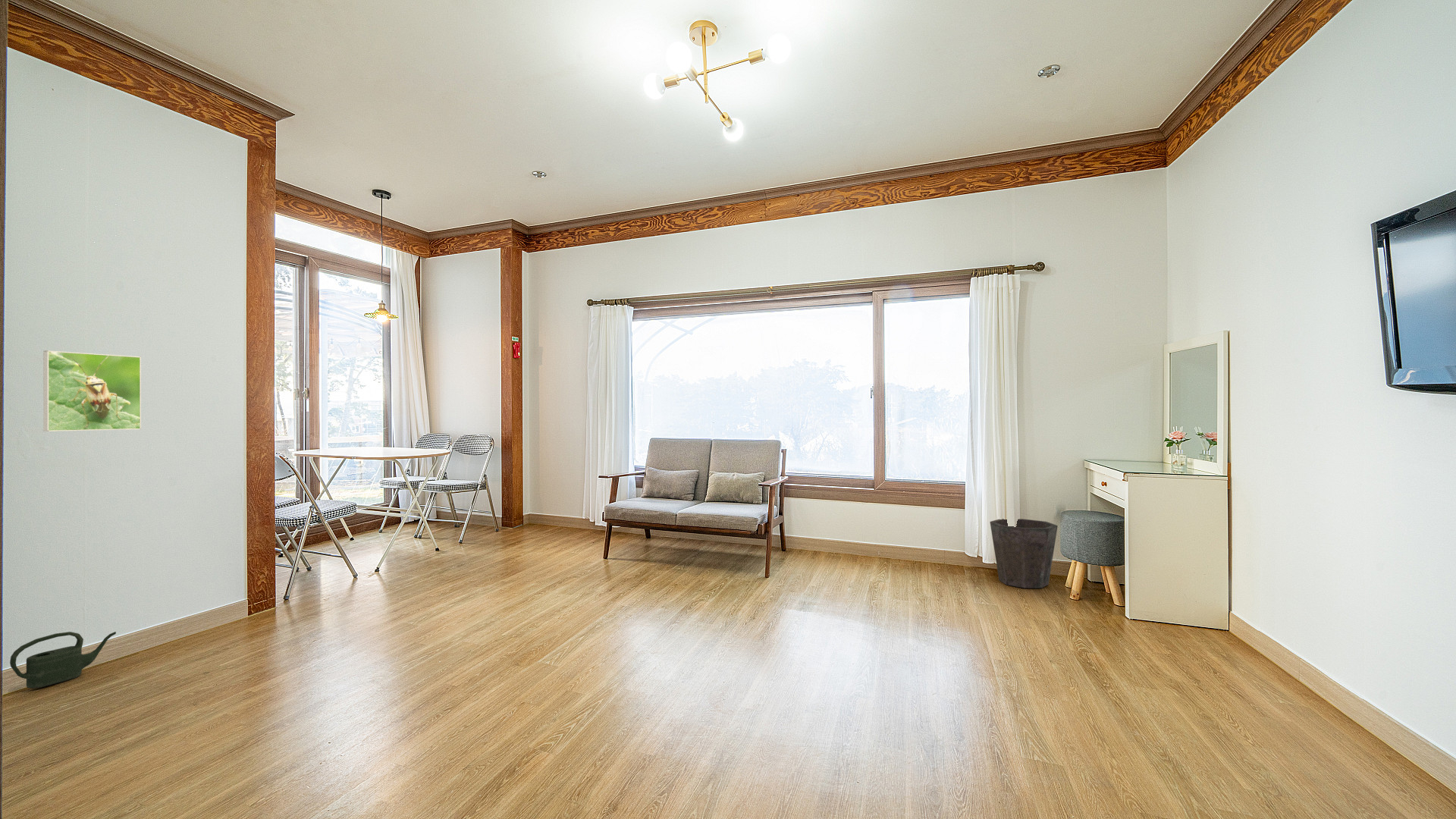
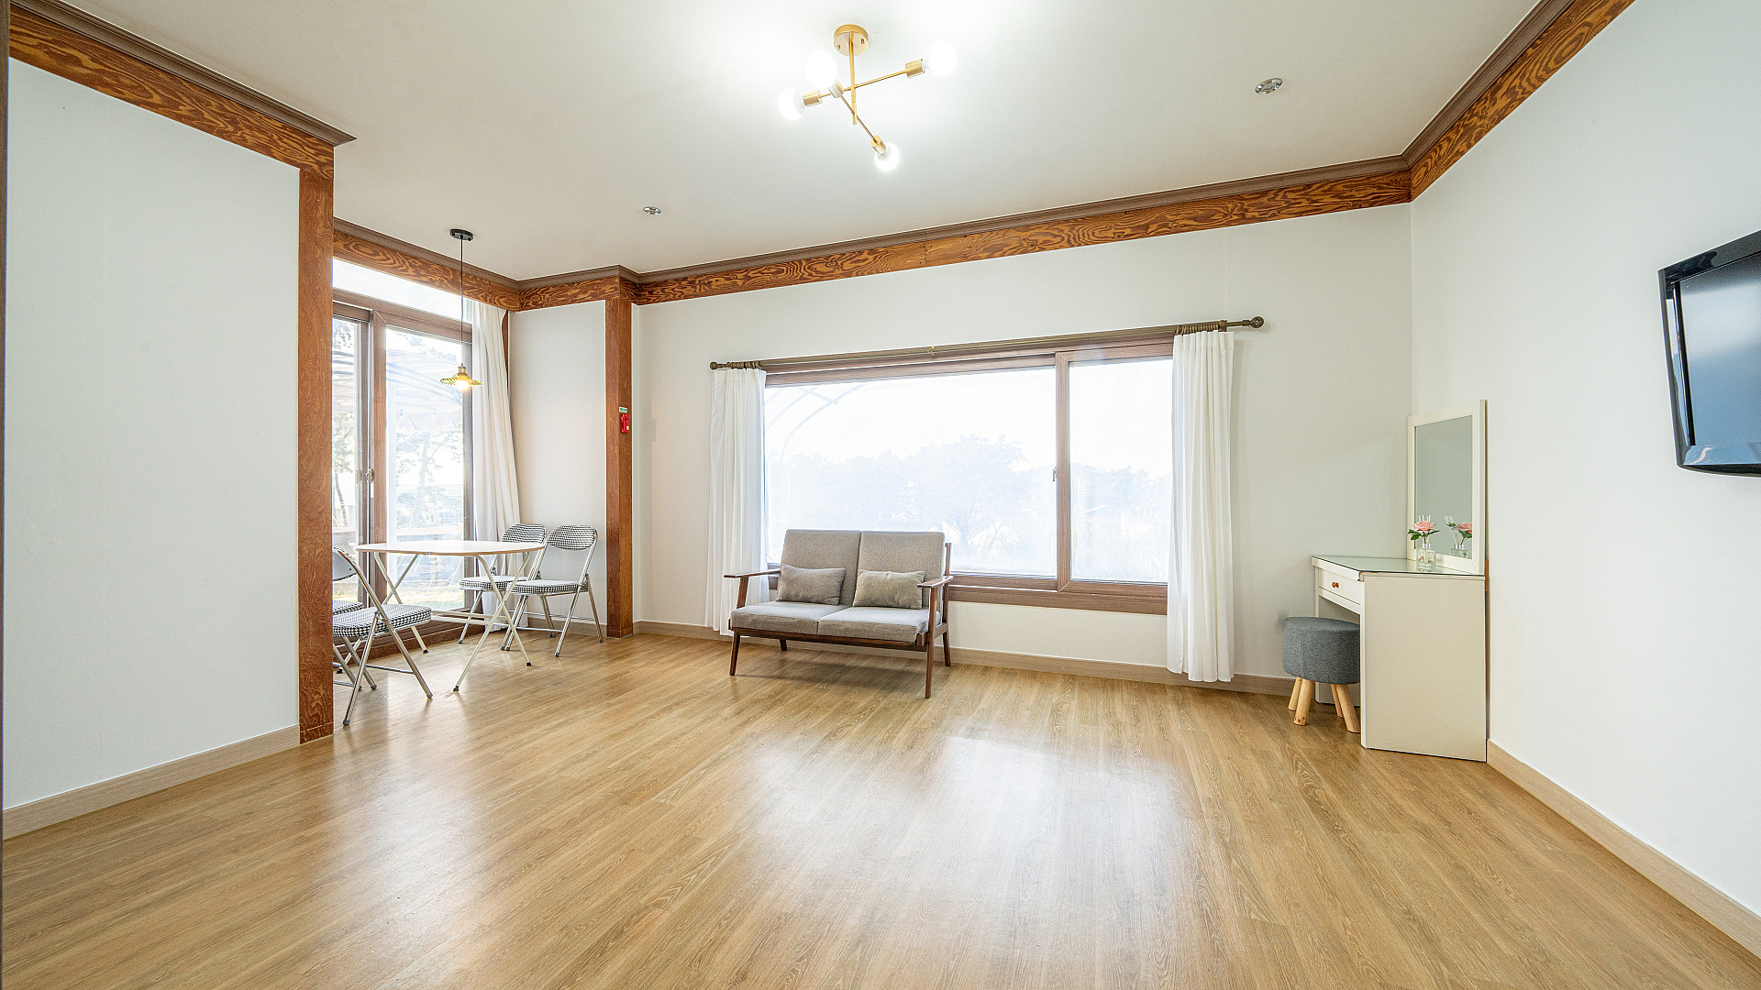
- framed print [42,350,142,432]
- waste bin [990,518,1059,588]
- watering can [9,631,117,689]
